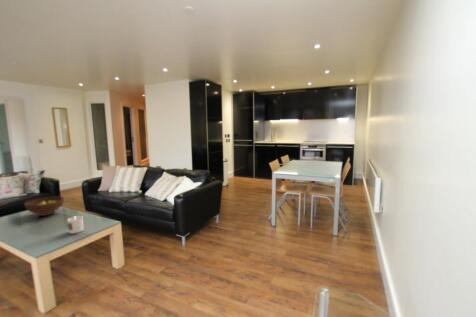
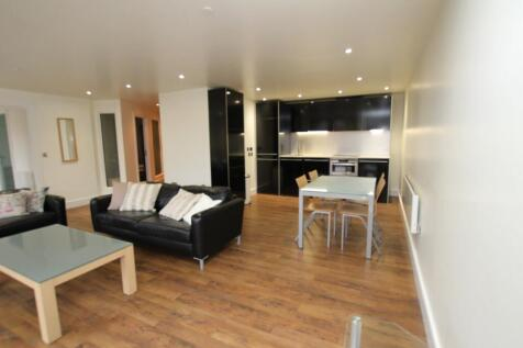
- fruit bowl [23,195,65,217]
- candle [66,215,85,235]
